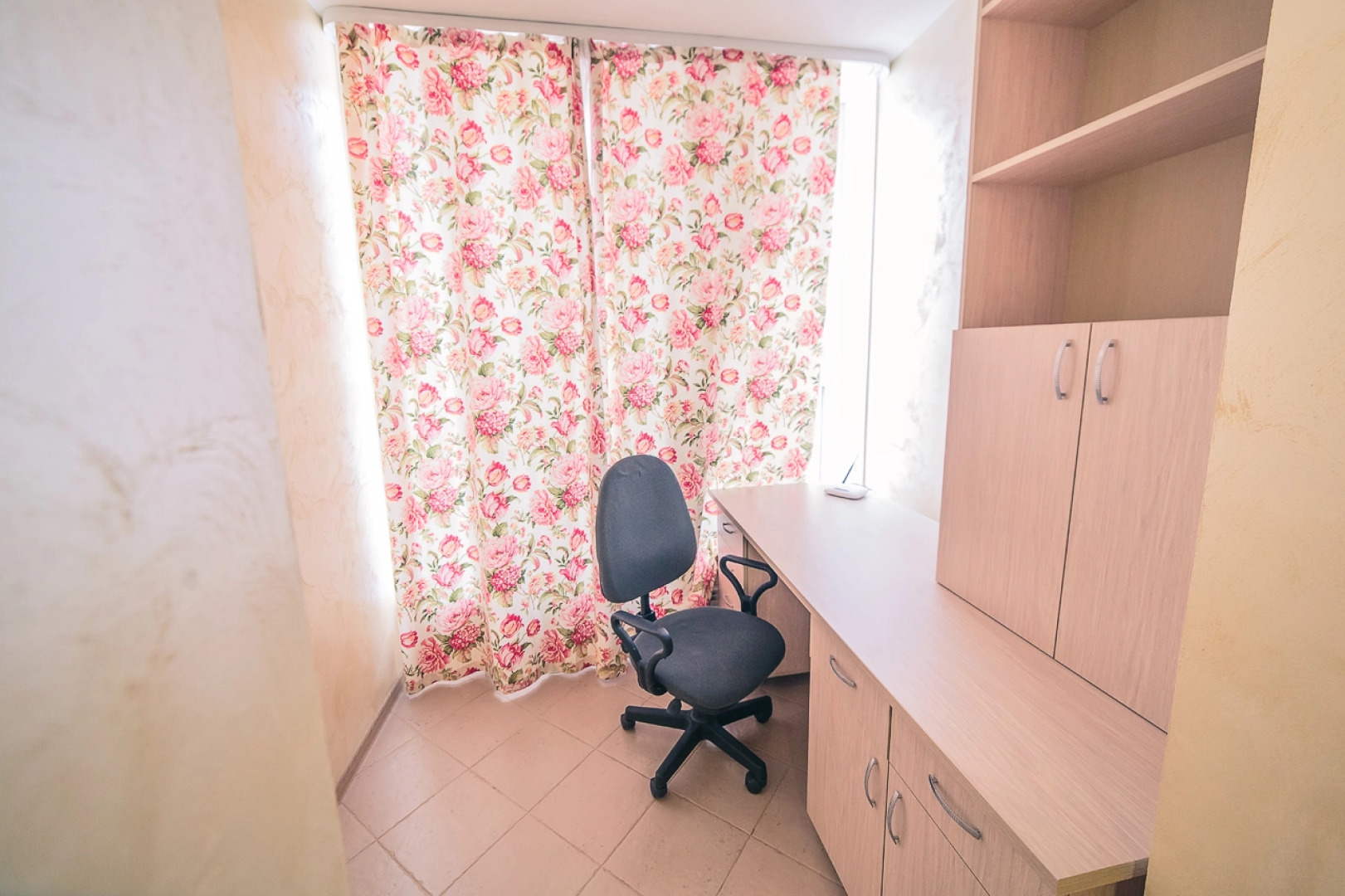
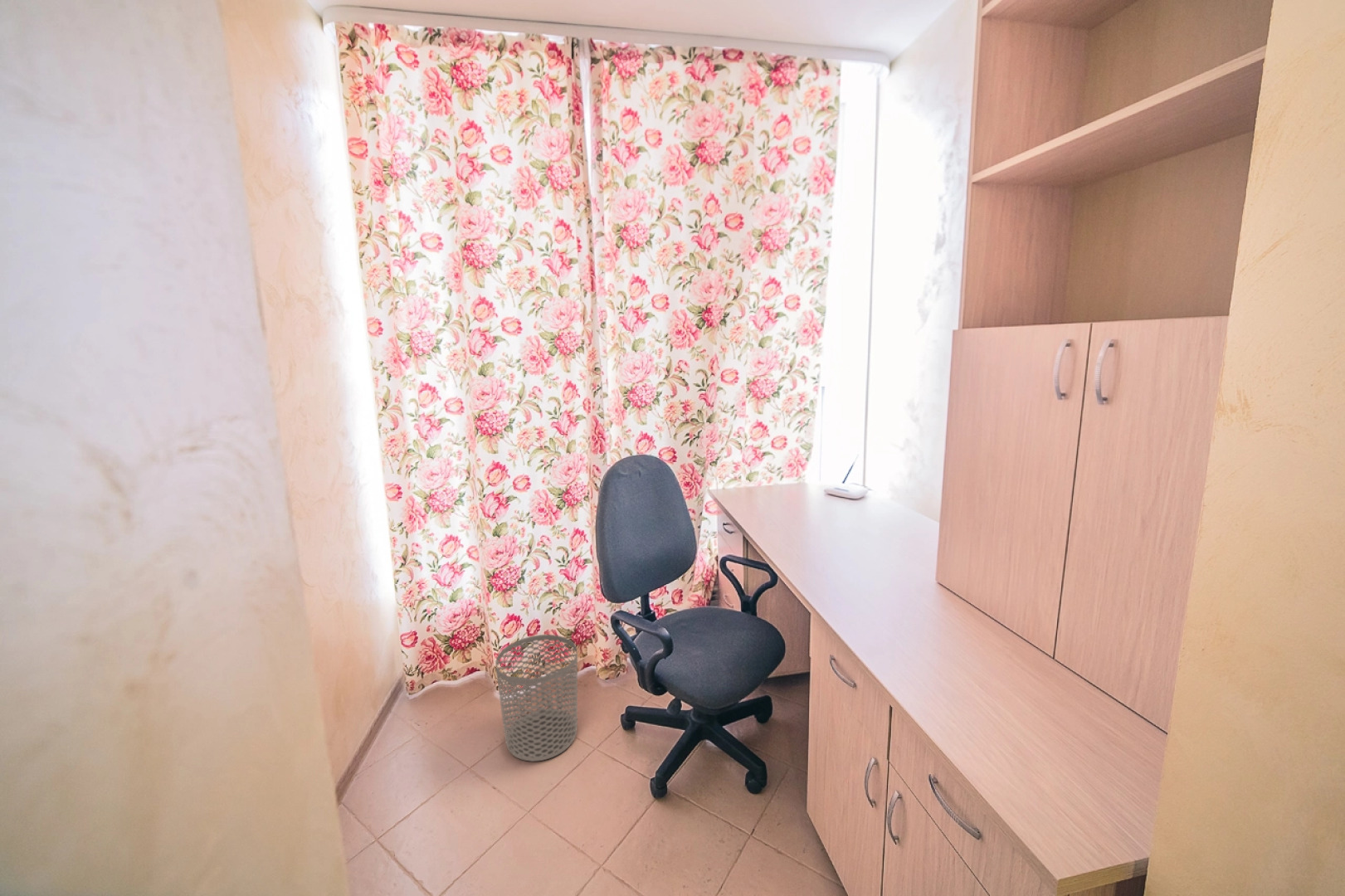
+ waste bin [495,634,578,762]
